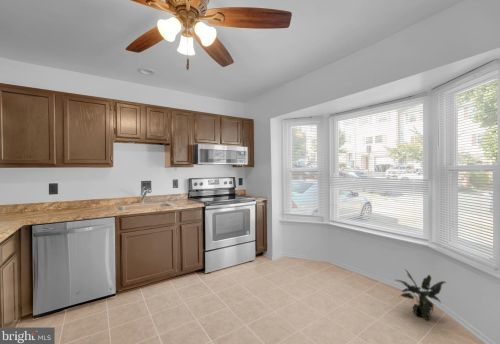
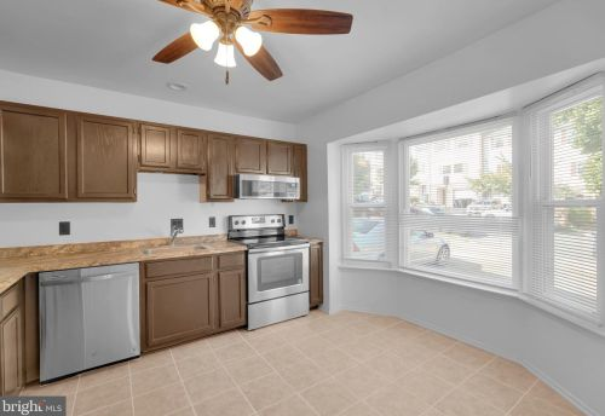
- potted plant [395,268,447,322]
